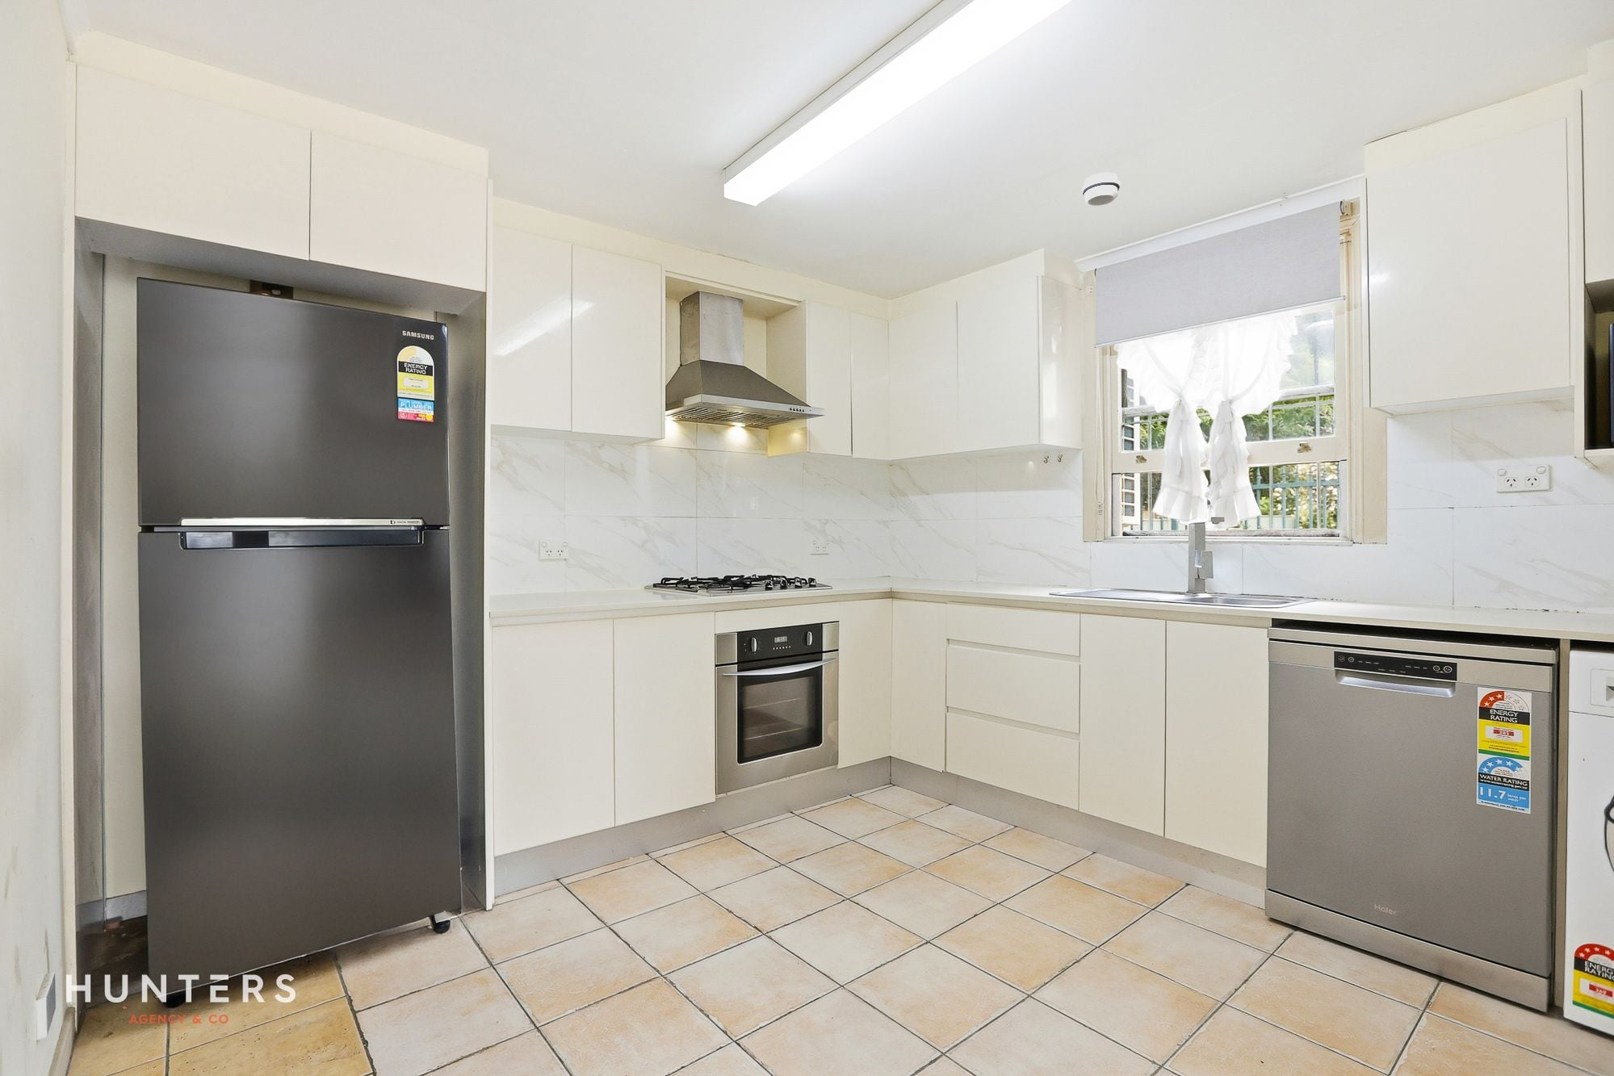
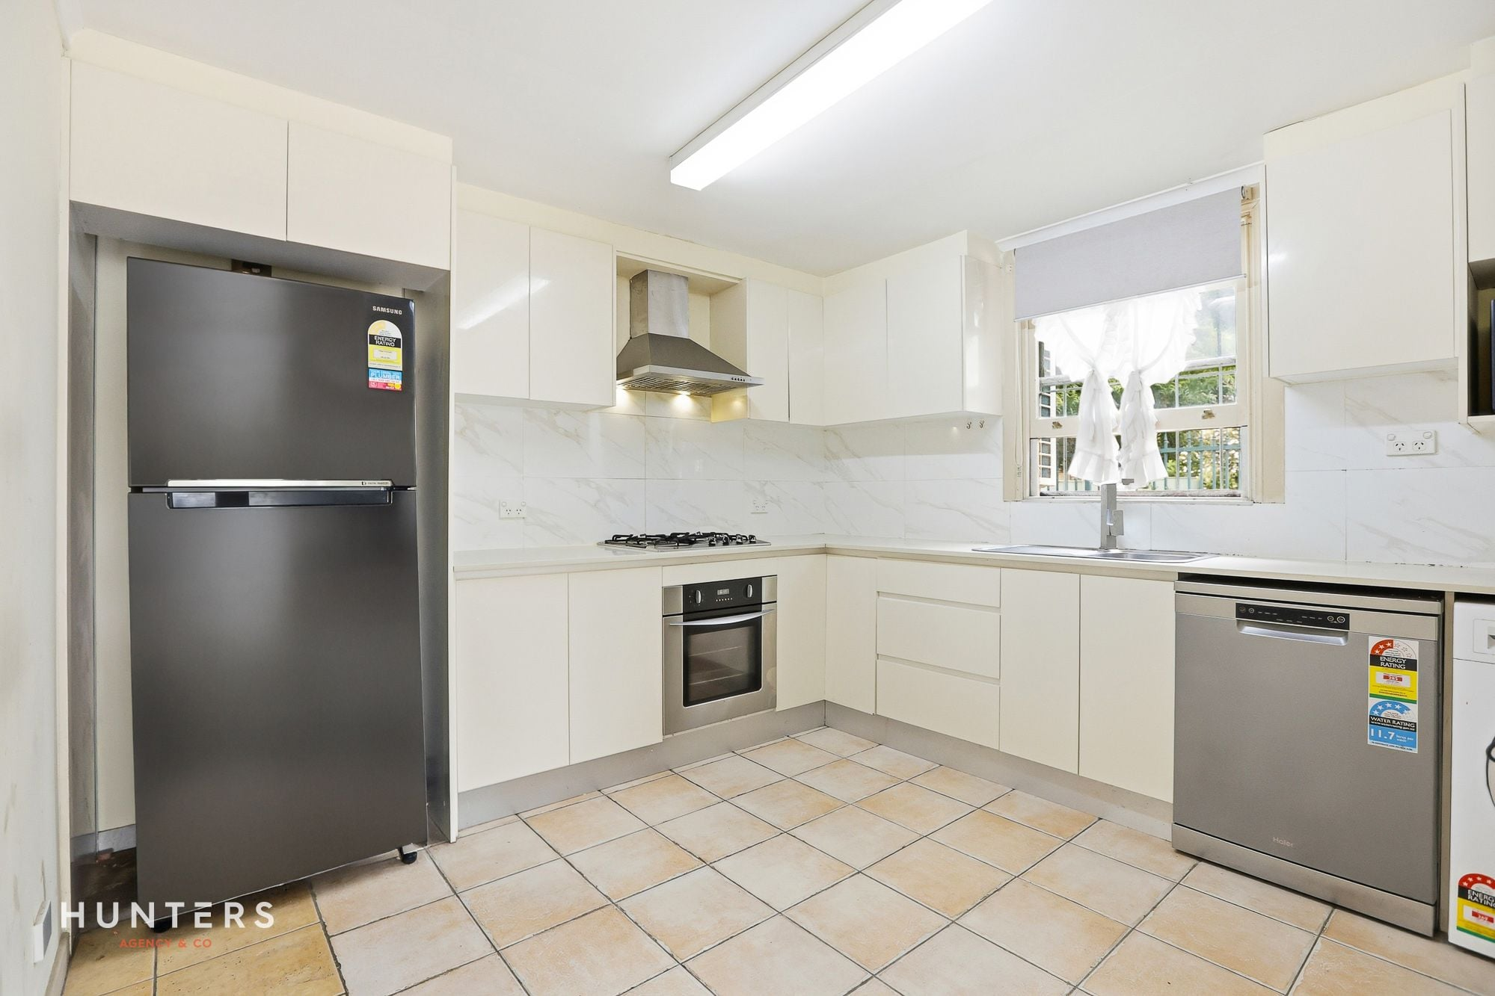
- smoke detector [1081,172,1120,207]
